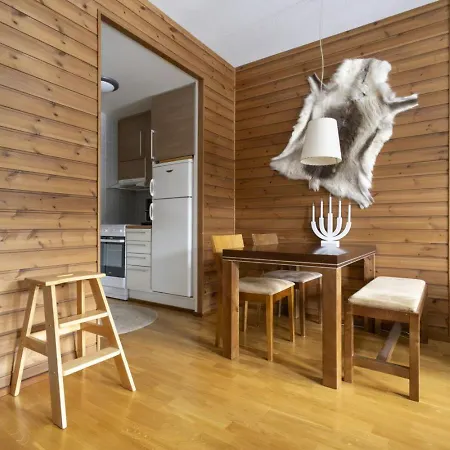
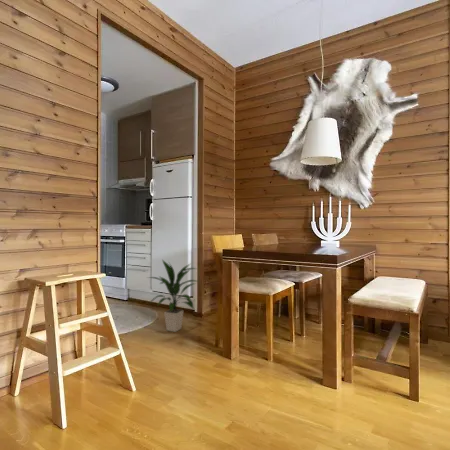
+ indoor plant [147,258,198,333]
